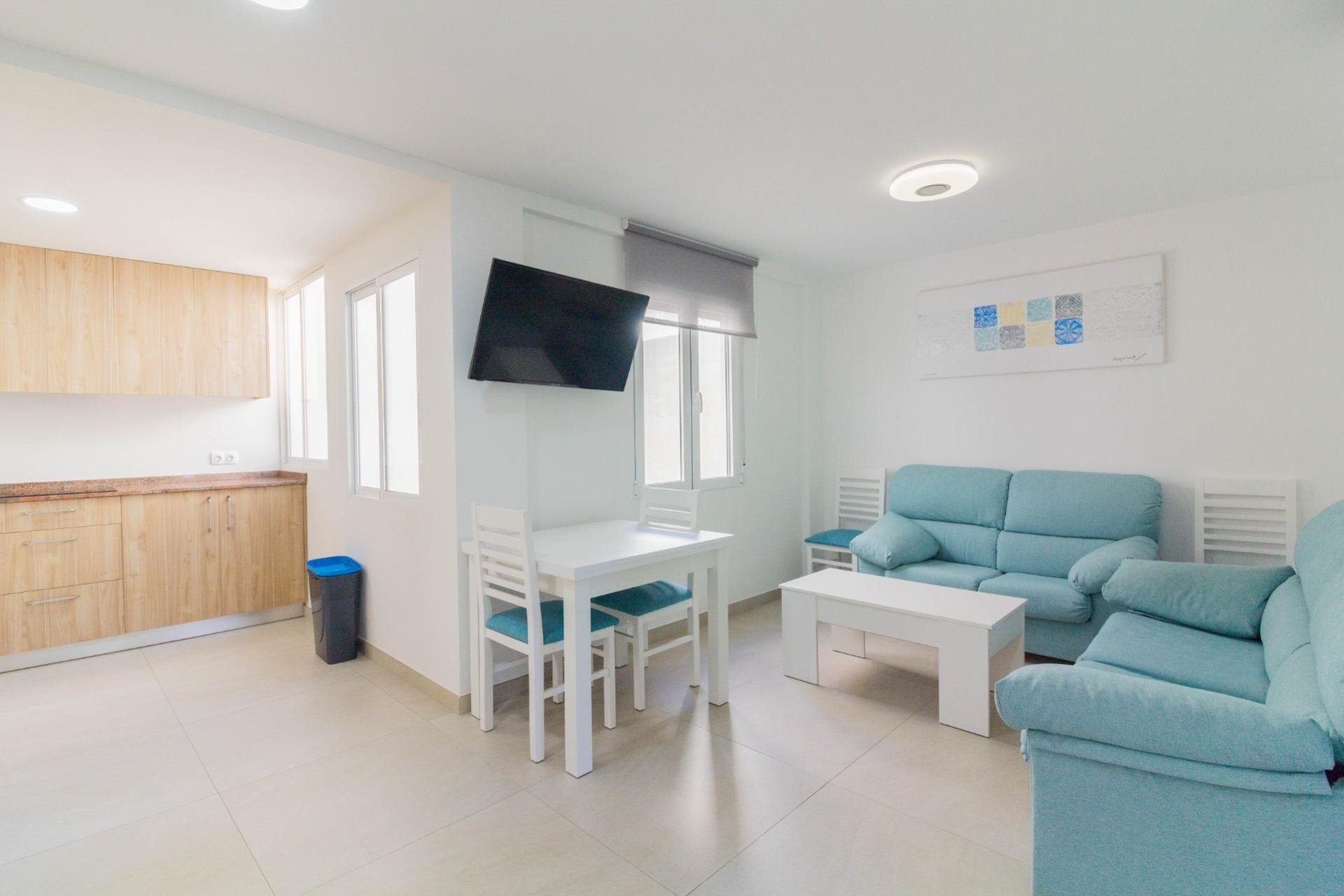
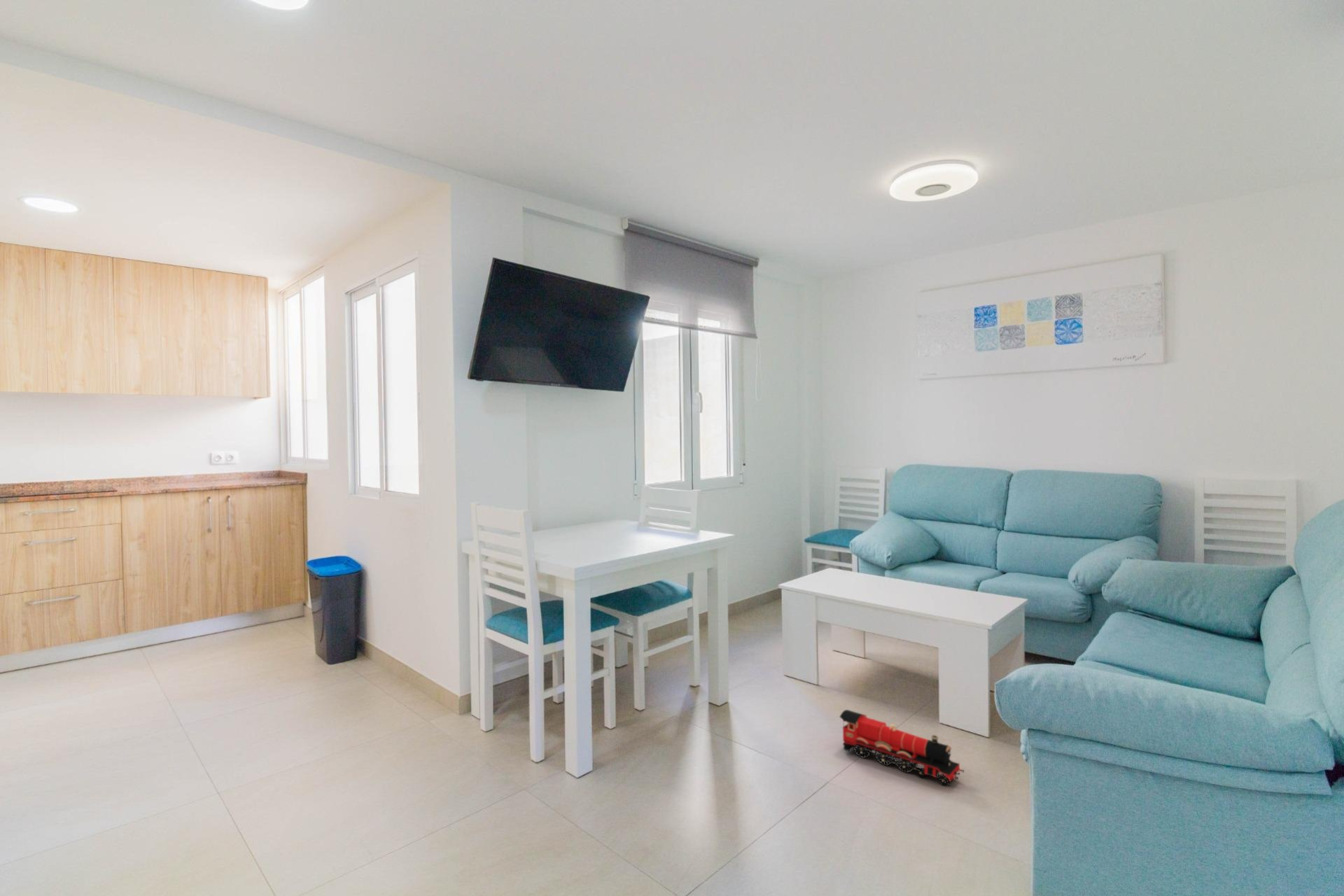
+ toy train [839,709,965,787]
